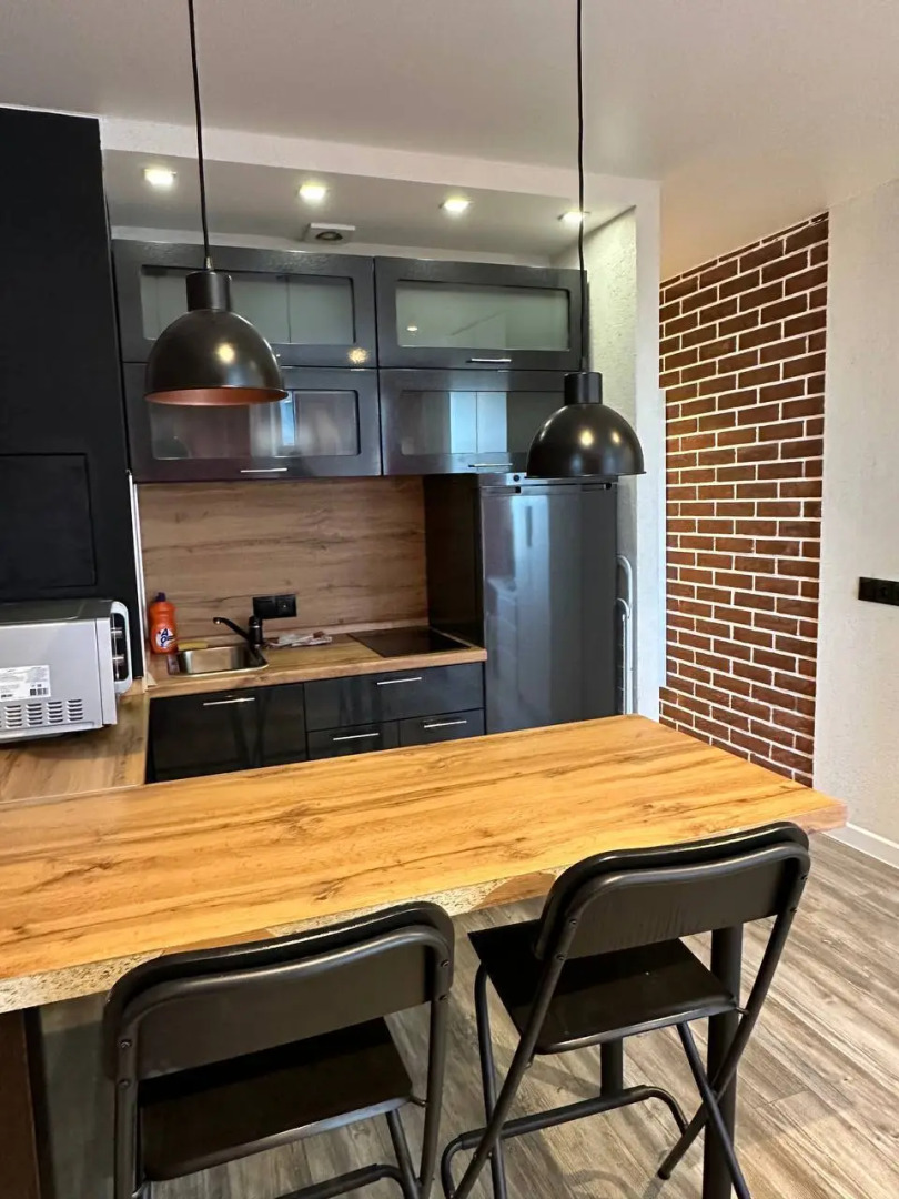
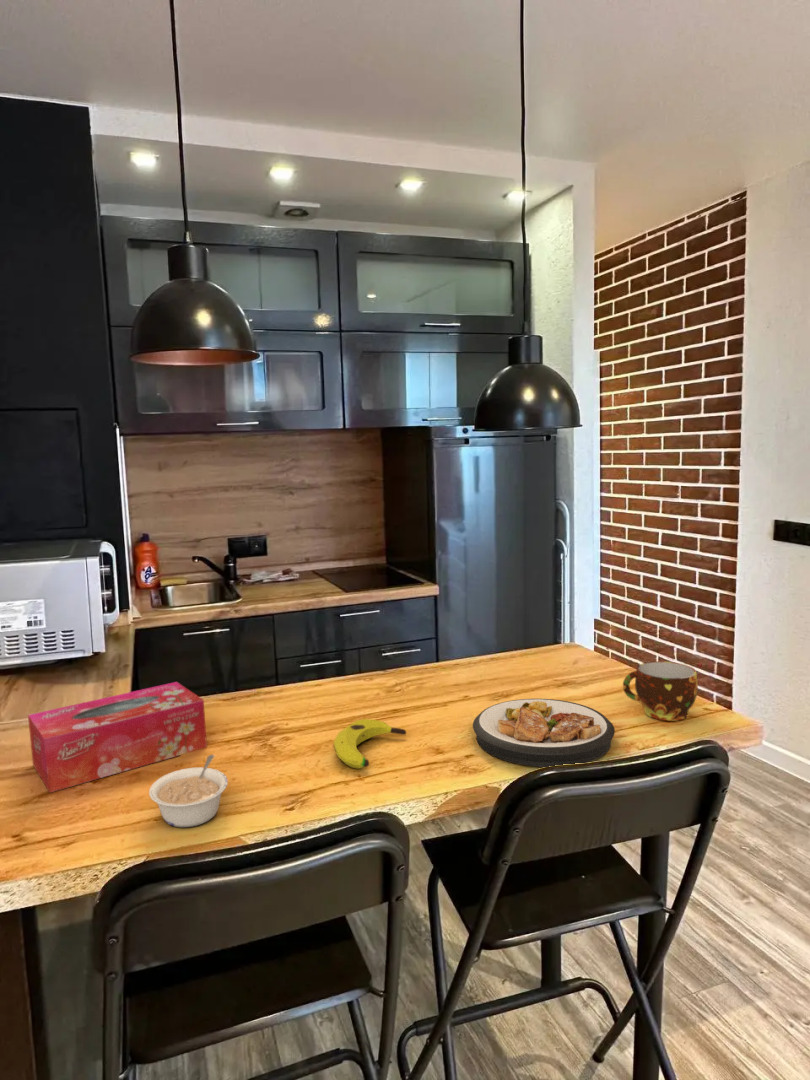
+ plate [472,698,616,768]
+ banana [333,718,407,770]
+ cup [622,660,699,722]
+ tissue box [27,681,208,794]
+ legume [148,754,229,828]
